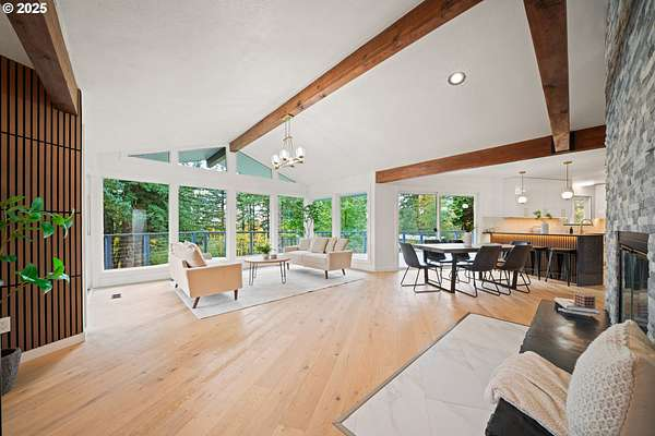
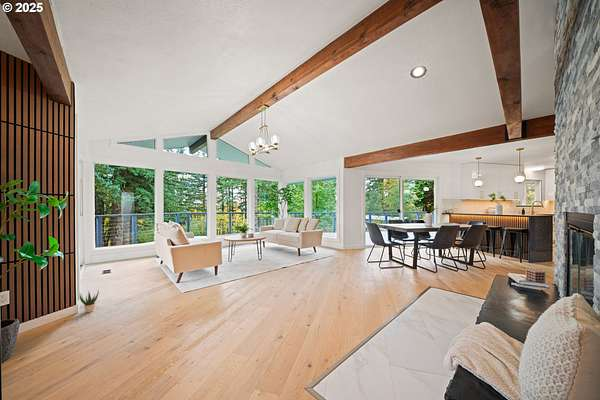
+ potted plant [79,289,100,313]
